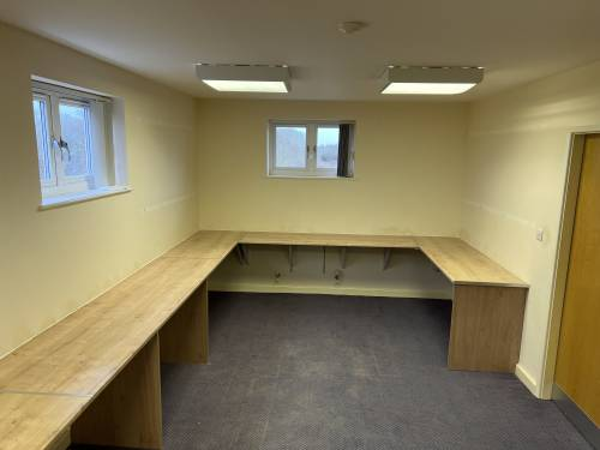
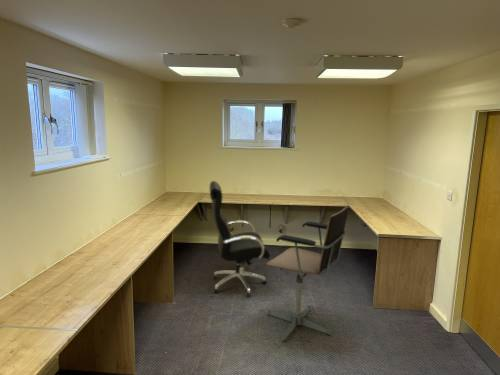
+ office chair [266,205,350,342]
+ office chair [209,180,271,298]
